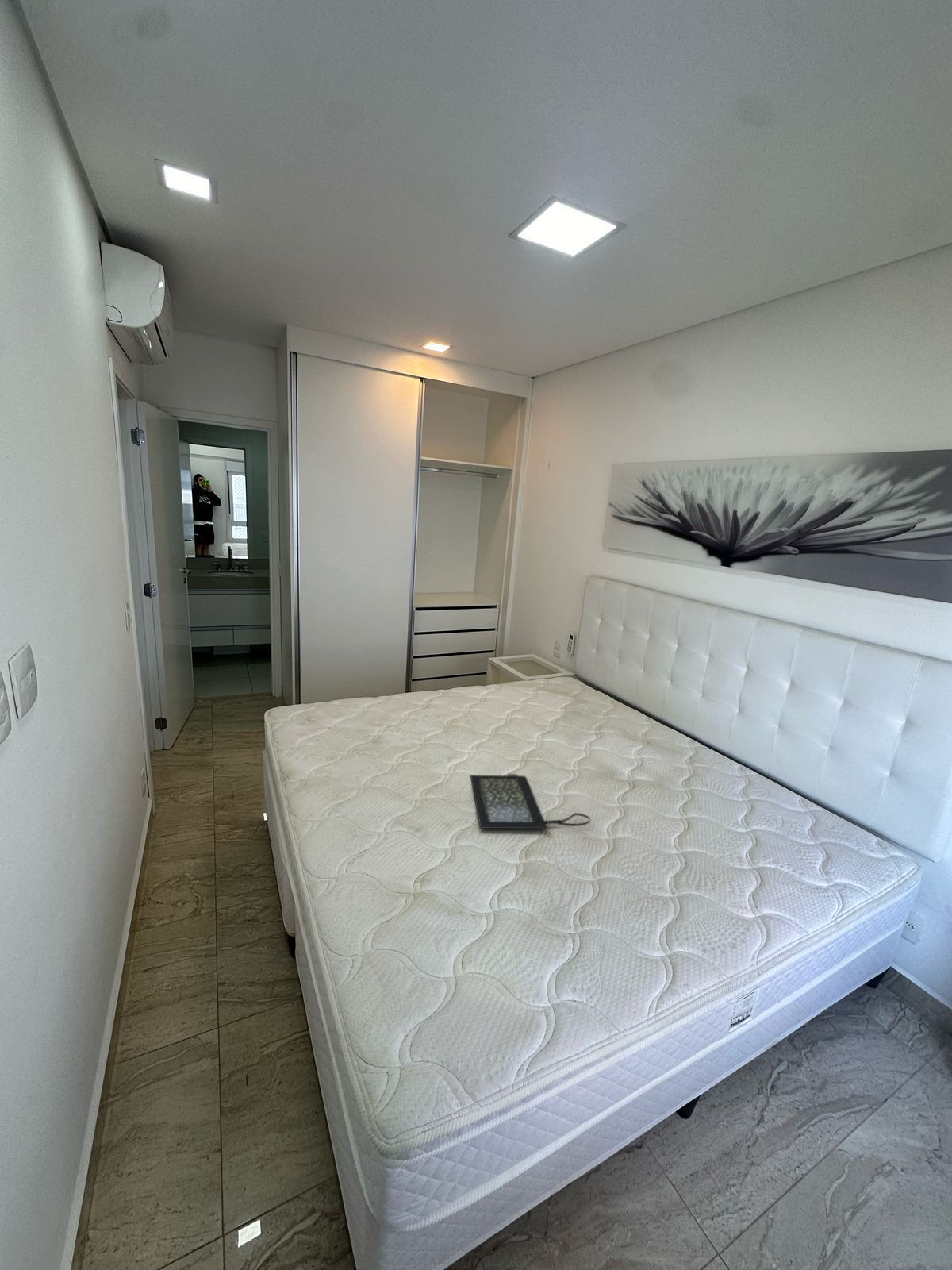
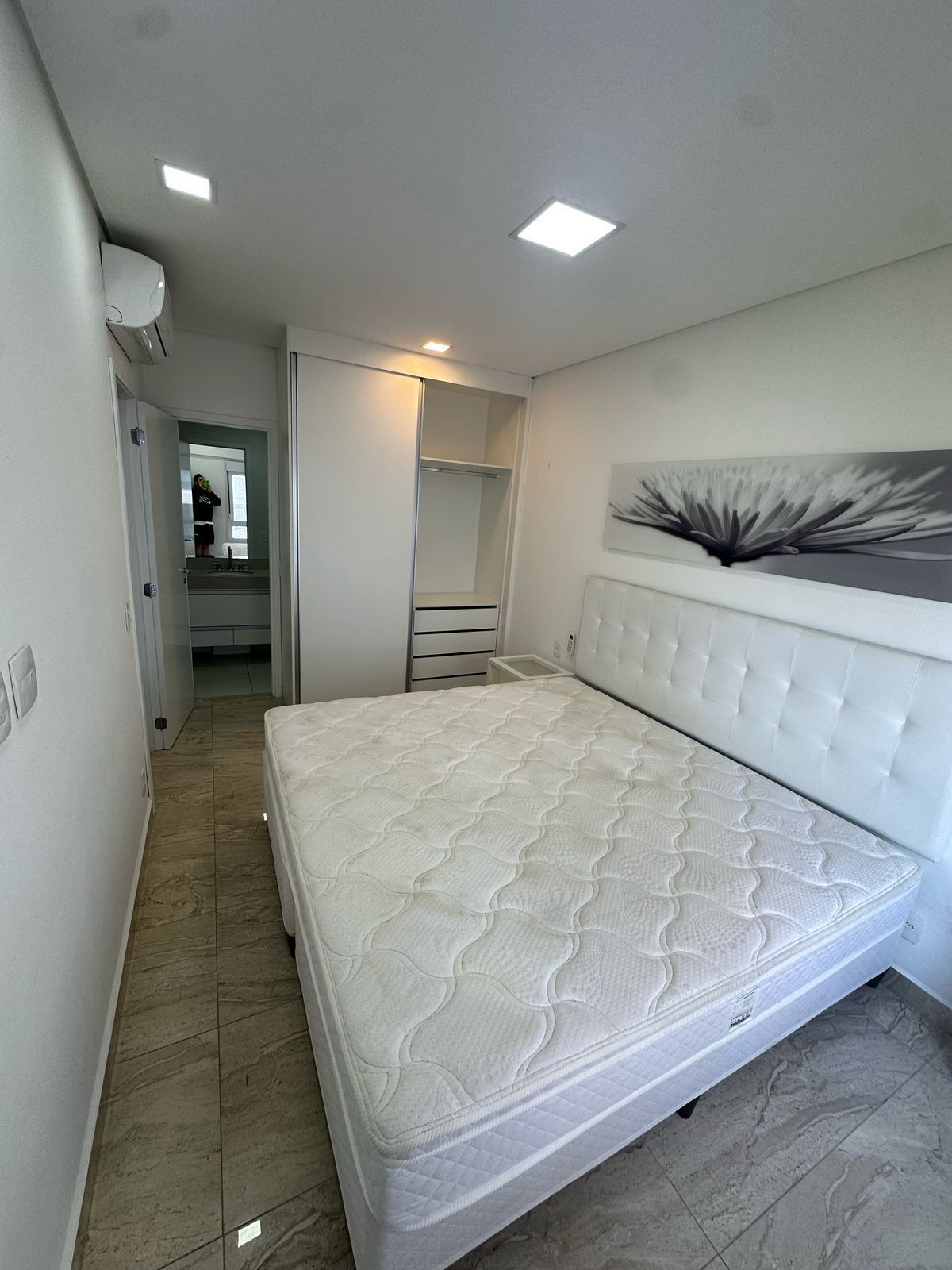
- clutch bag [470,772,591,837]
